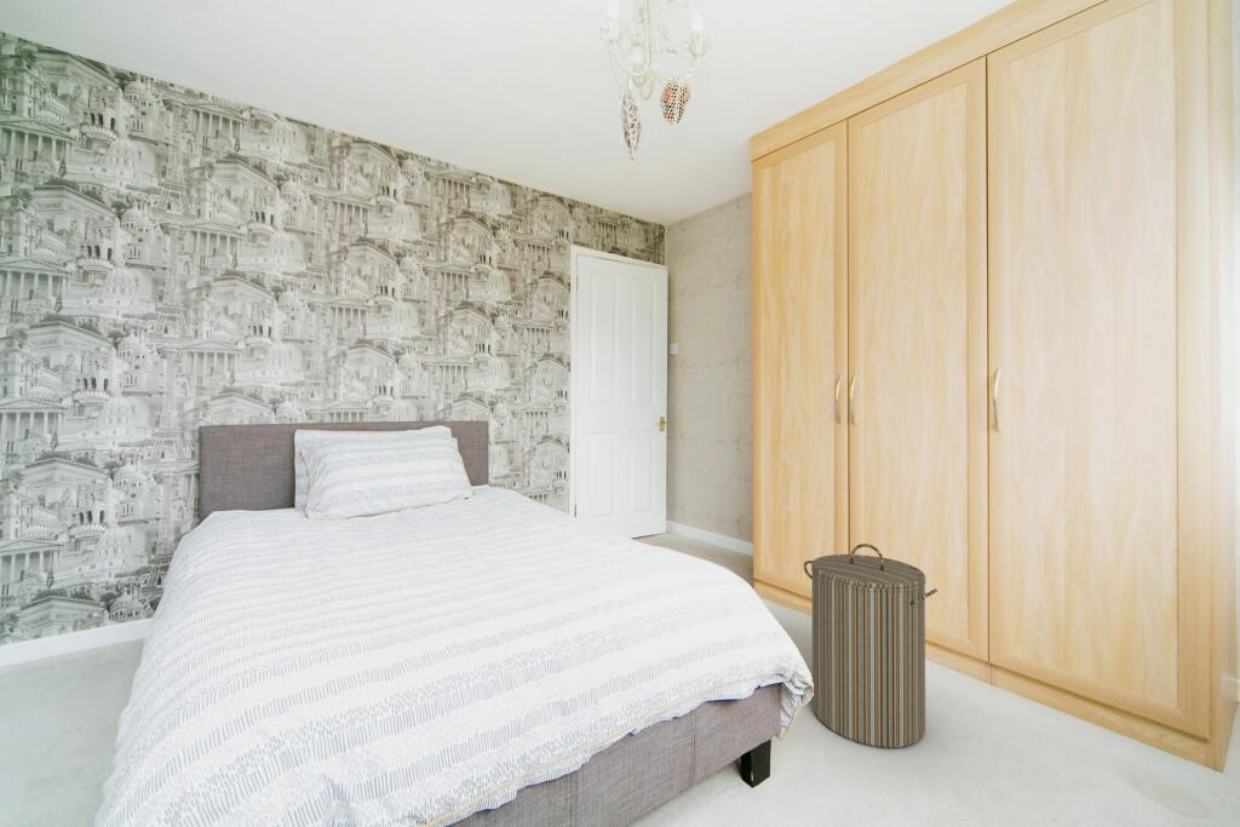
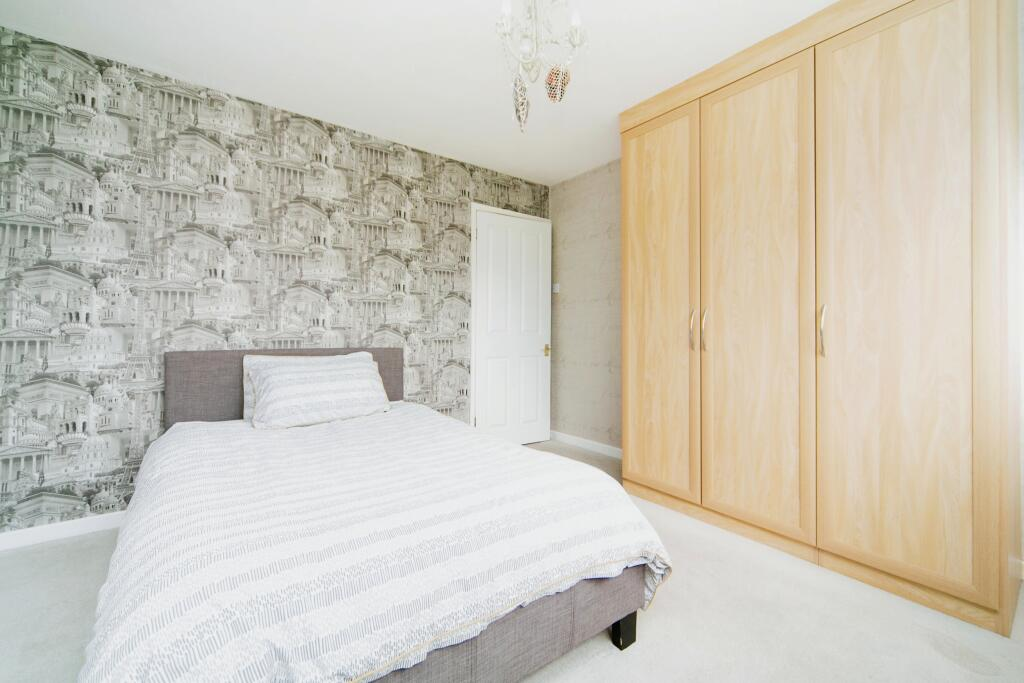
- laundry hamper [803,542,938,750]
